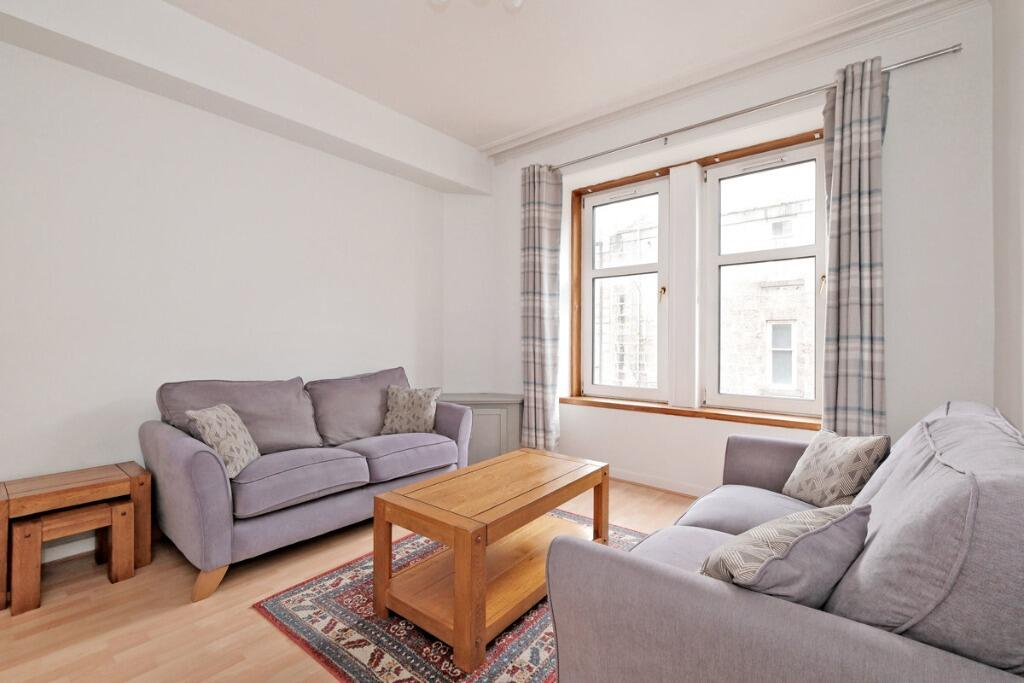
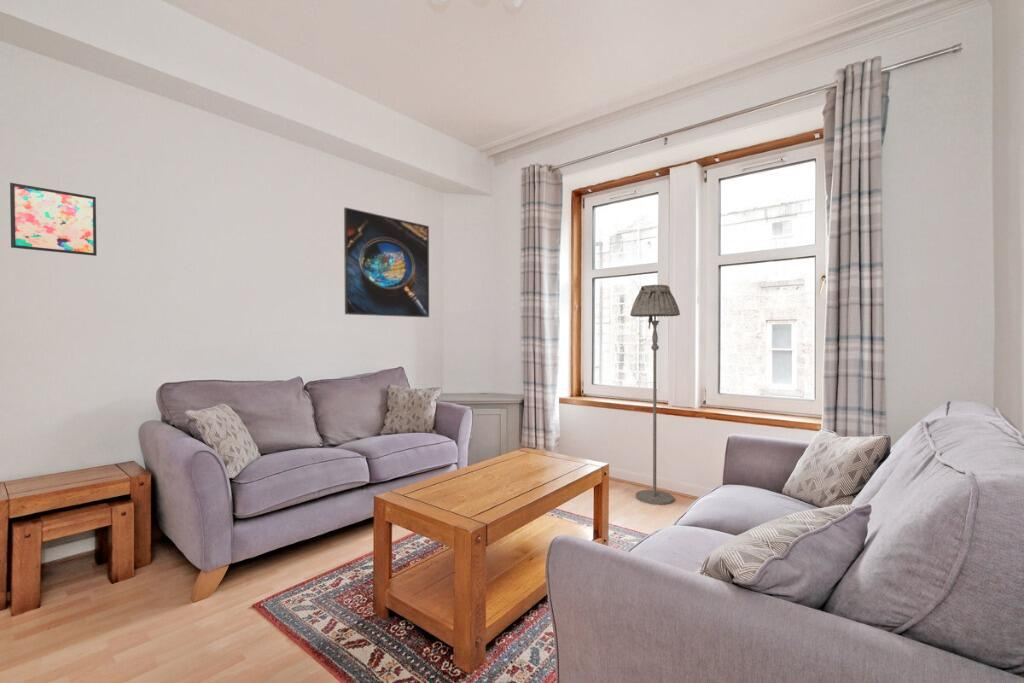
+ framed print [343,206,430,318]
+ wall art [9,182,98,257]
+ floor lamp [629,284,681,506]
